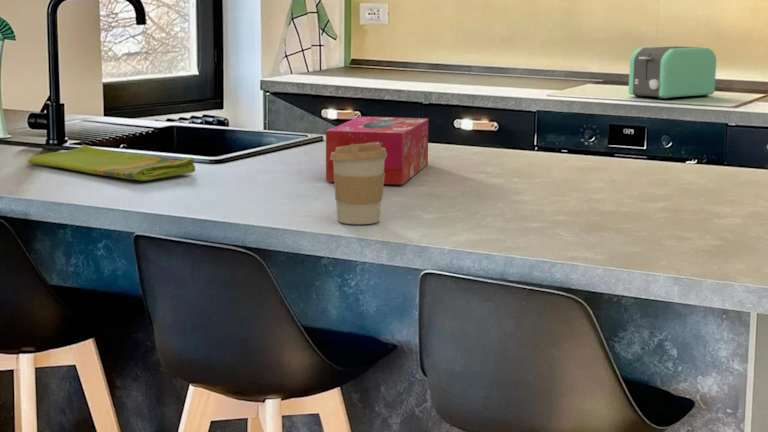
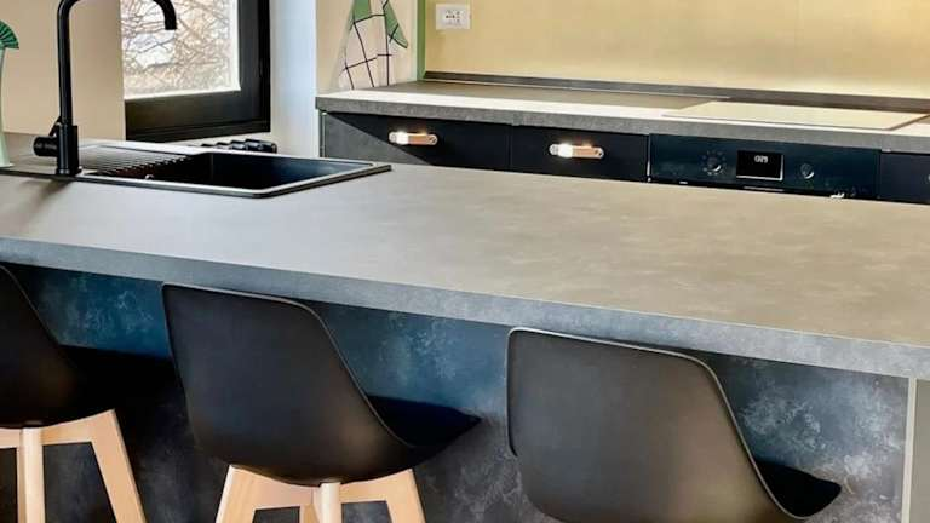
- toaster [627,45,717,100]
- dish towel [27,143,196,182]
- coffee cup [330,143,387,225]
- tissue box [325,115,429,186]
